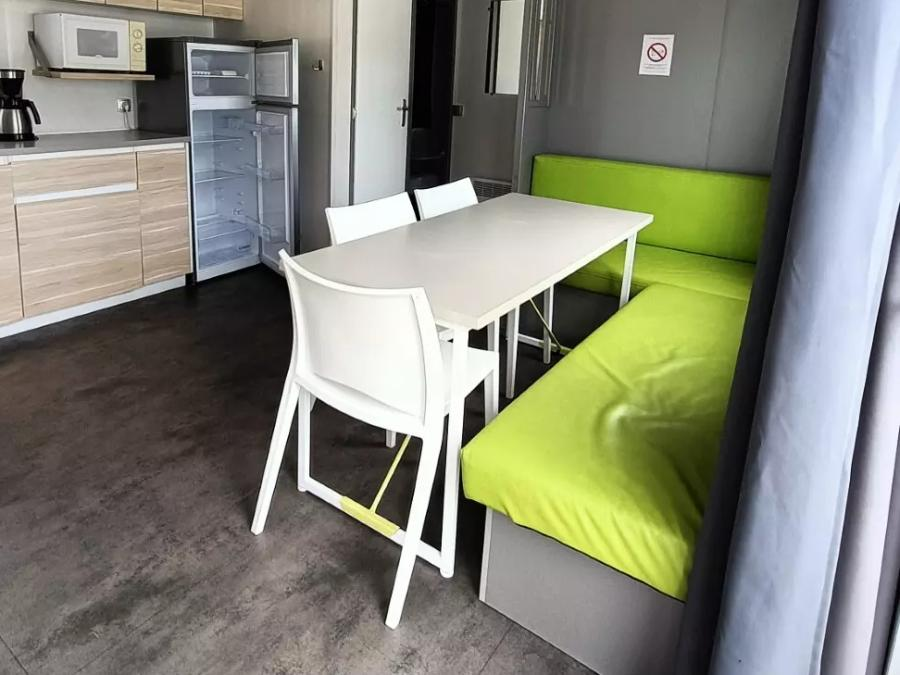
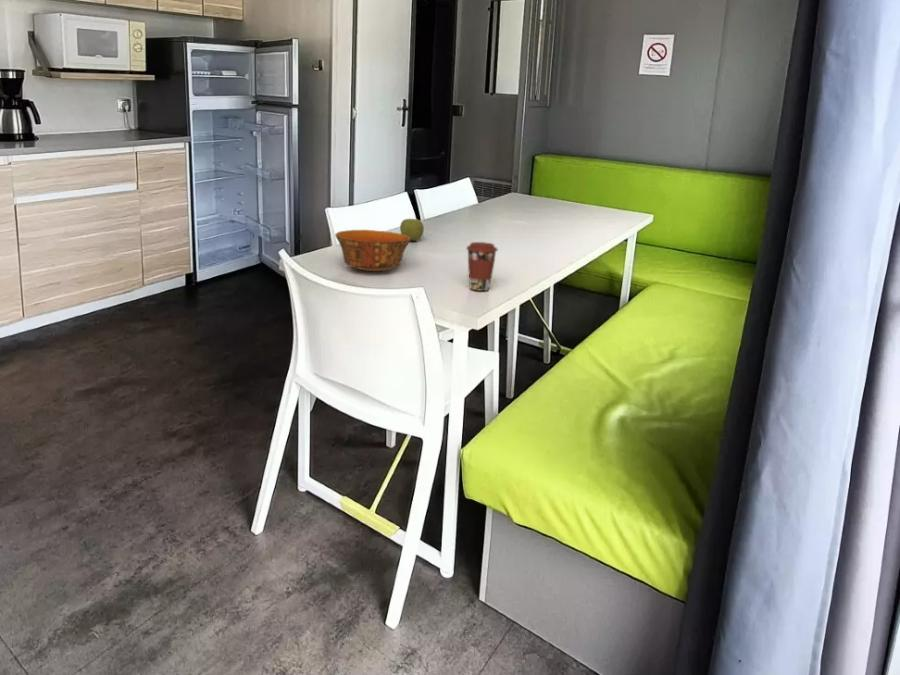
+ bowl [334,229,411,272]
+ coffee cup [465,241,499,292]
+ apple [399,218,425,242]
